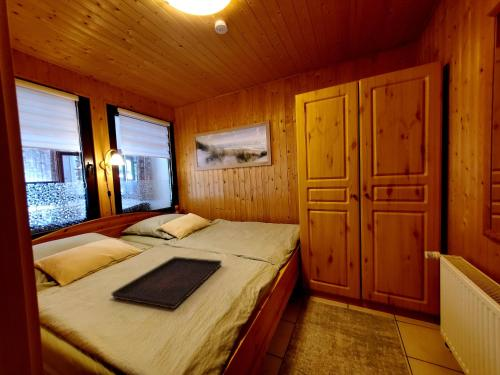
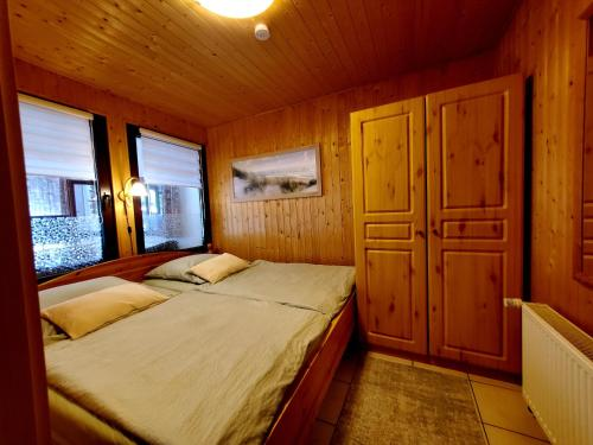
- serving tray [110,256,223,310]
